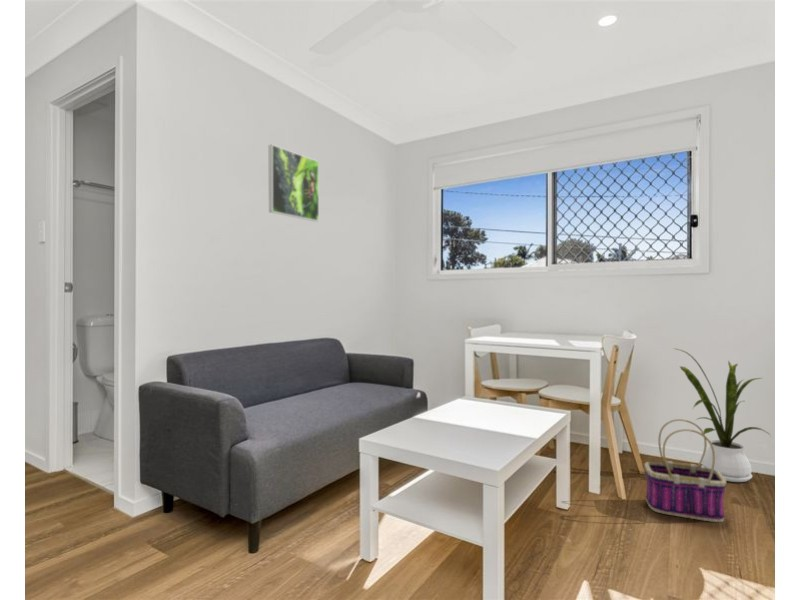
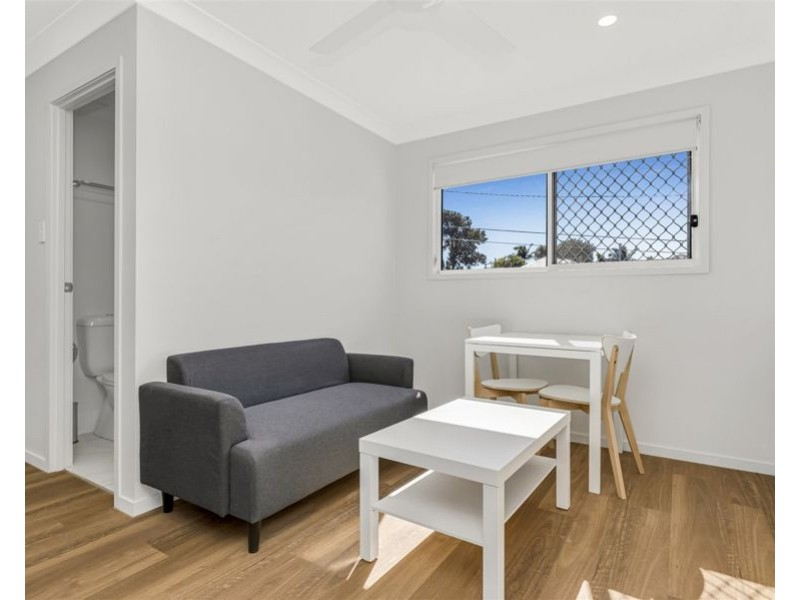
- house plant [672,347,772,483]
- basket [643,418,727,523]
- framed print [268,144,320,223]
